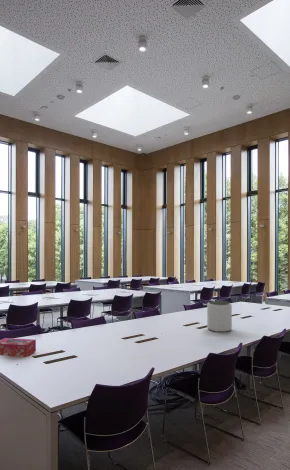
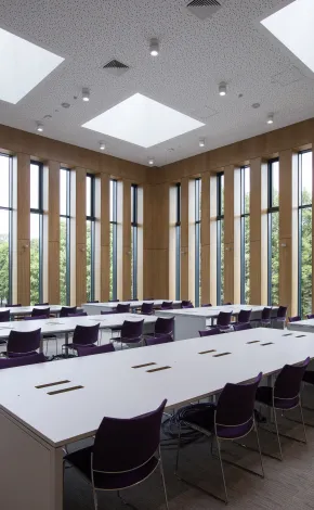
- tissue box [0,337,37,358]
- plant pot [206,300,233,333]
